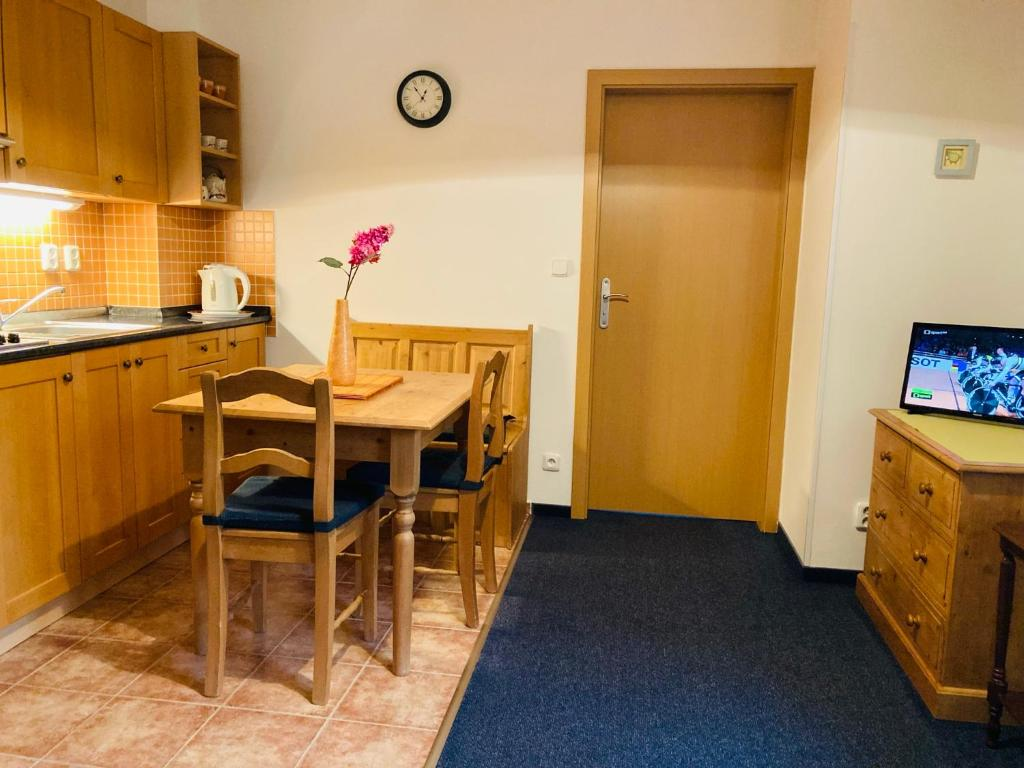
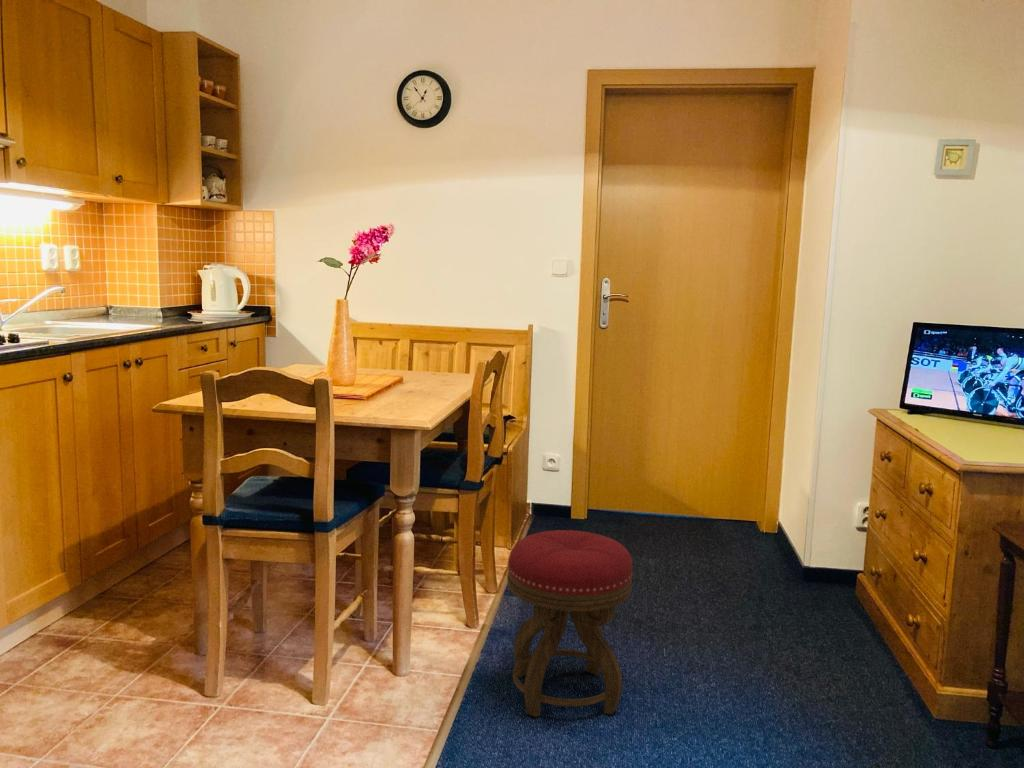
+ stool [506,529,634,718]
